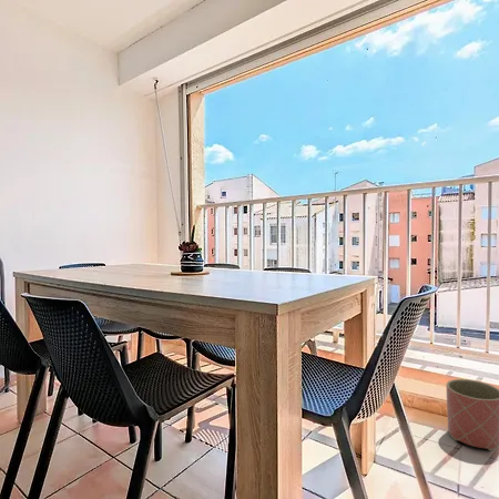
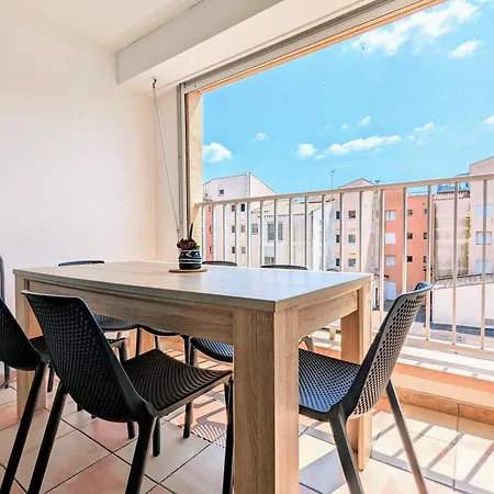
- planter [446,378,499,451]
